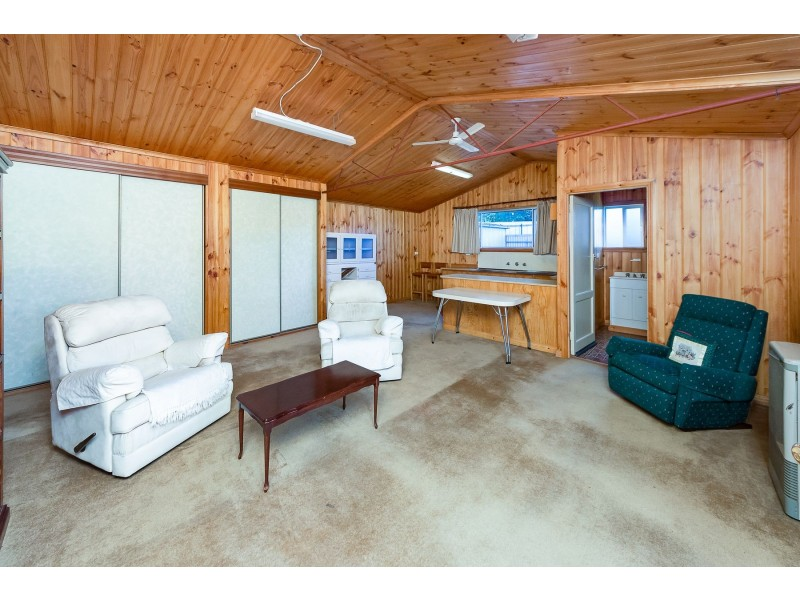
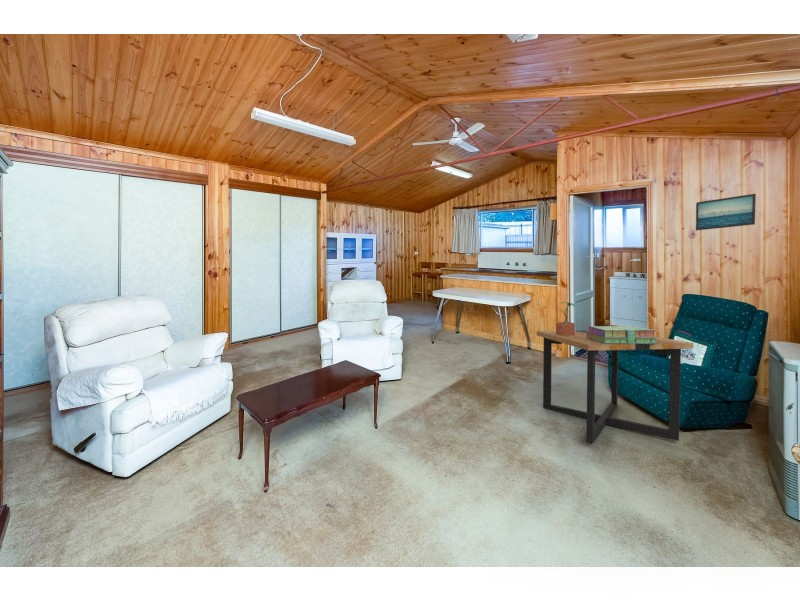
+ stack of books [586,325,658,344]
+ side table [536,329,694,445]
+ potted plant [555,301,576,336]
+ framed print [695,193,757,231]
